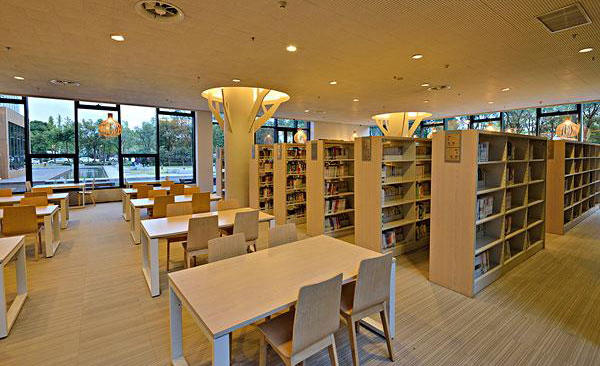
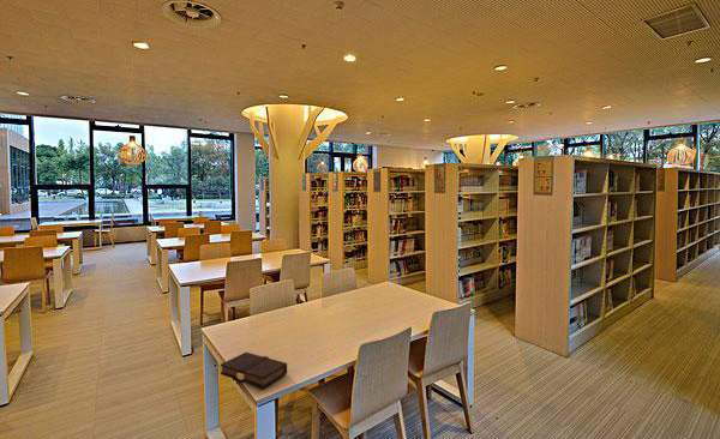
+ book [220,351,288,390]
